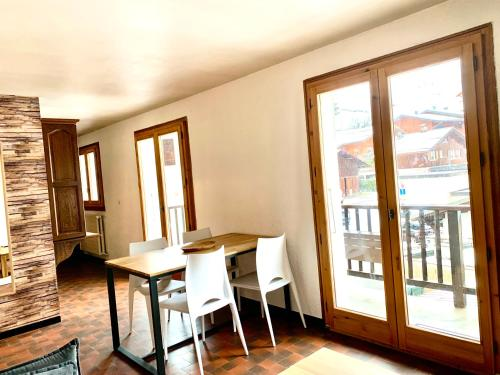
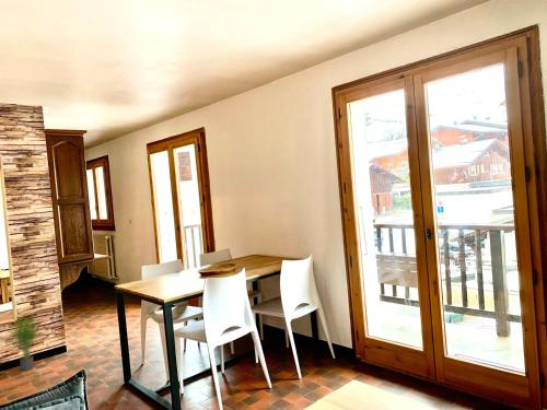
+ potted plant [1,312,42,372]
